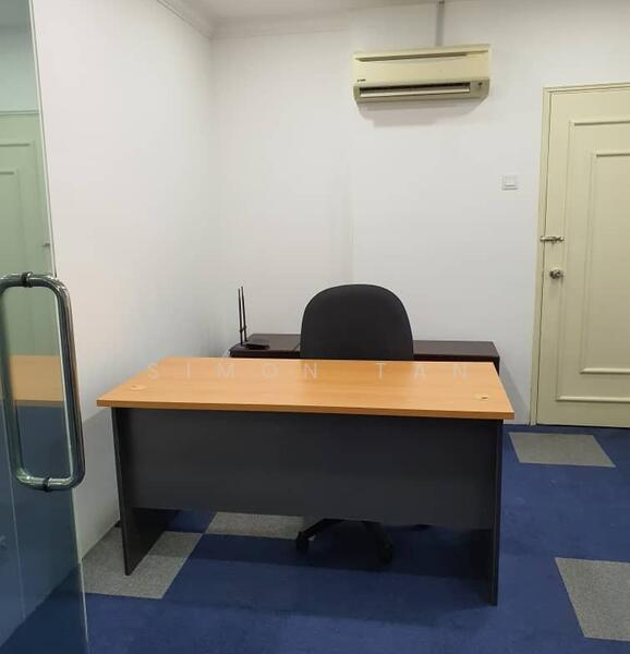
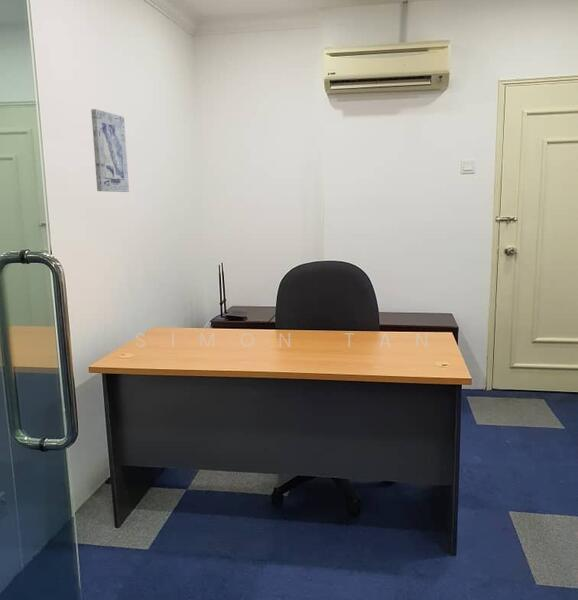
+ wall art [90,108,130,193]
